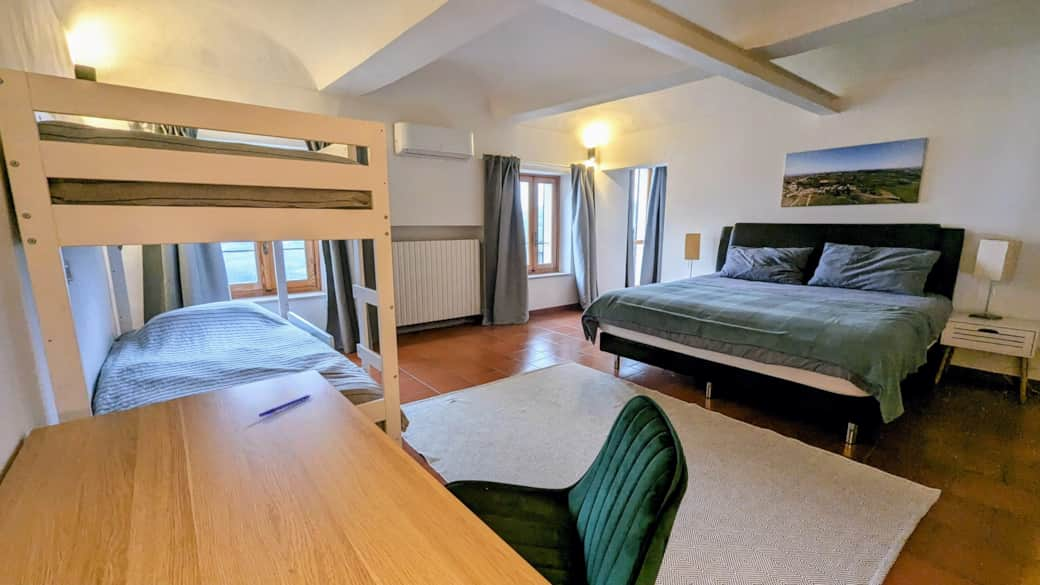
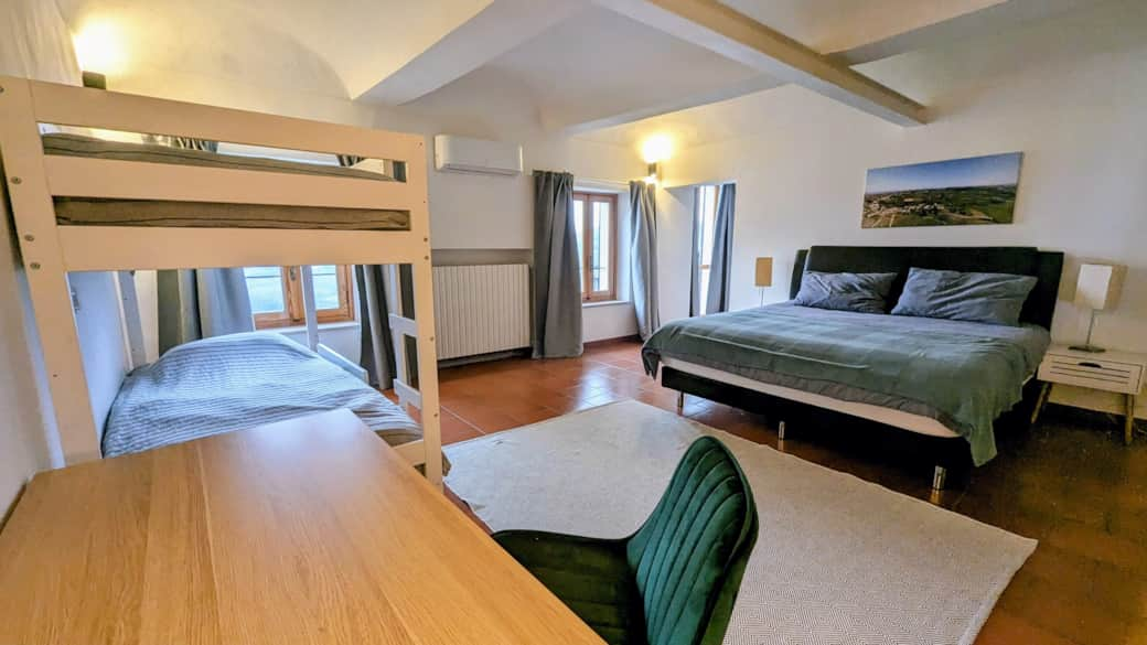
- pen [258,394,312,418]
